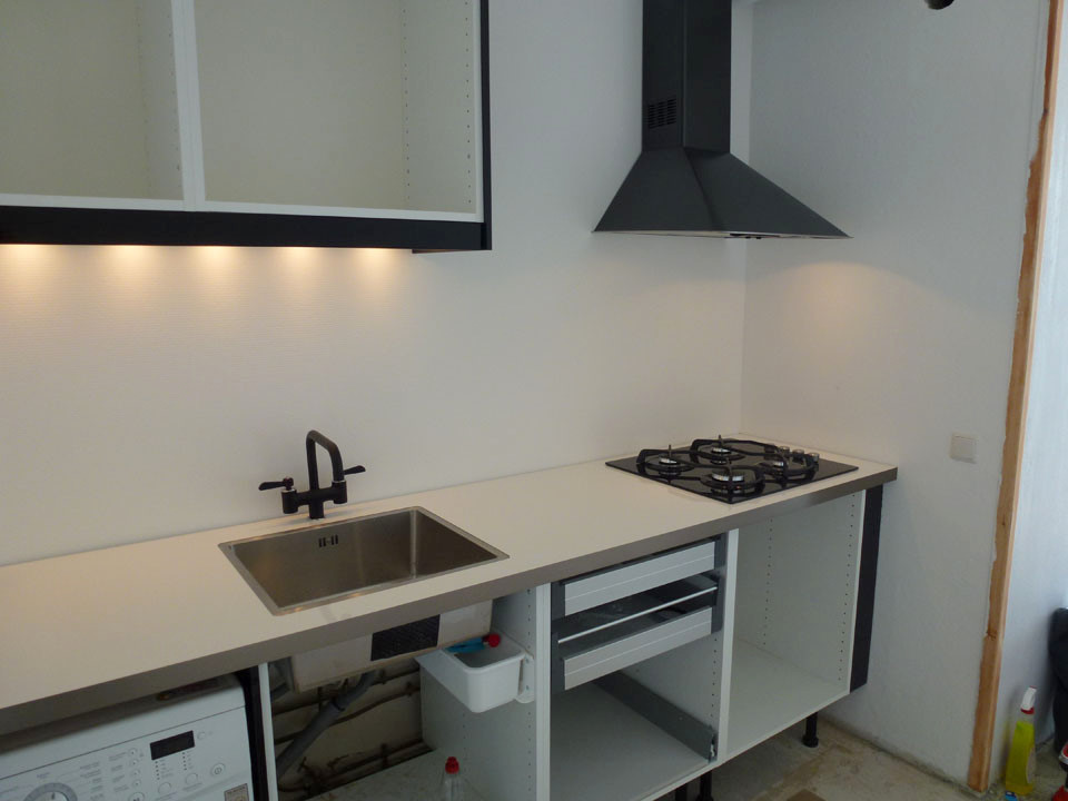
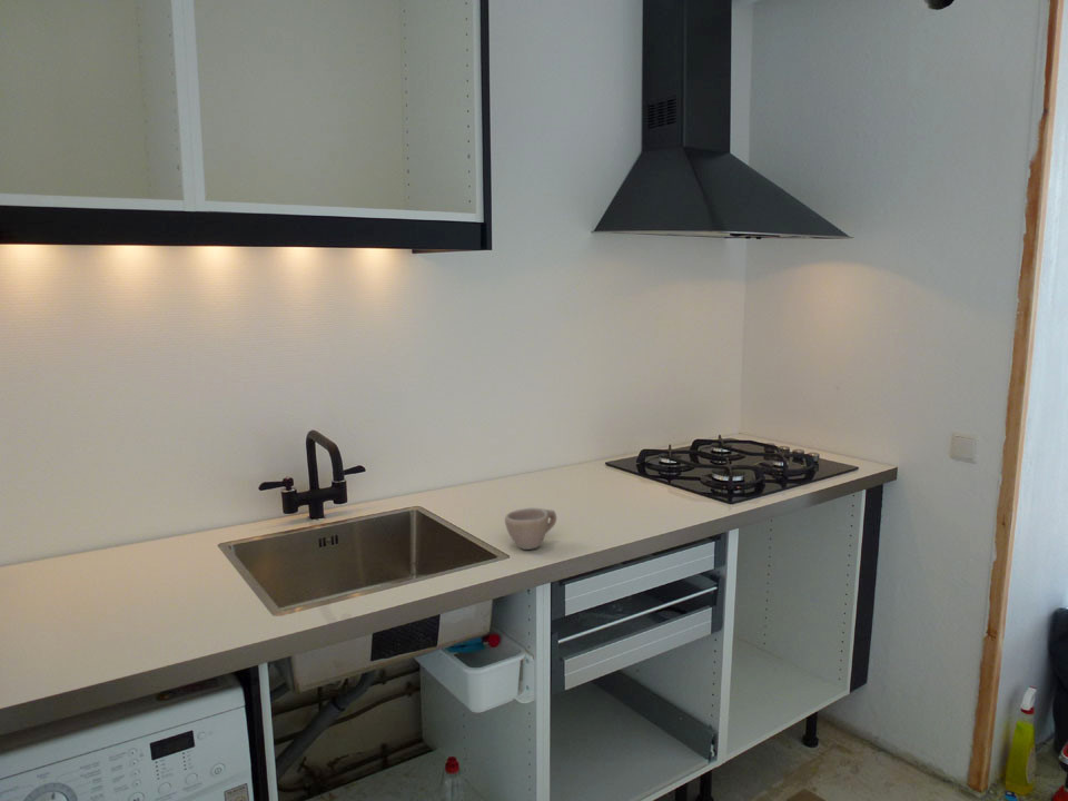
+ cup [504,507,557,551]
